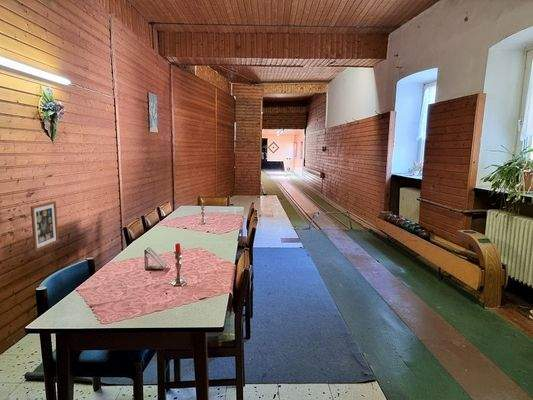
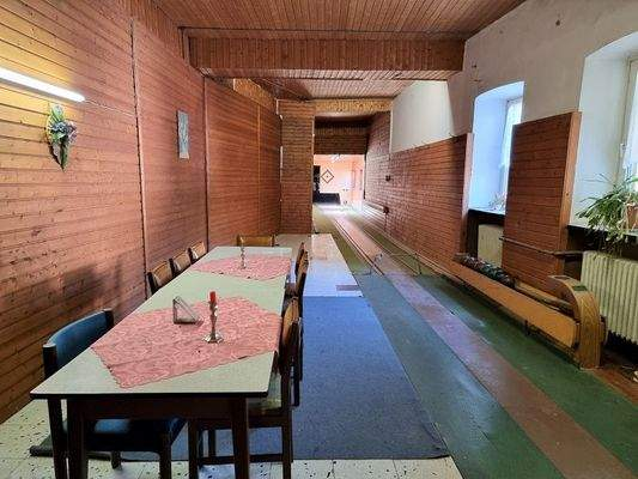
- wall art [30,200,60,253]
